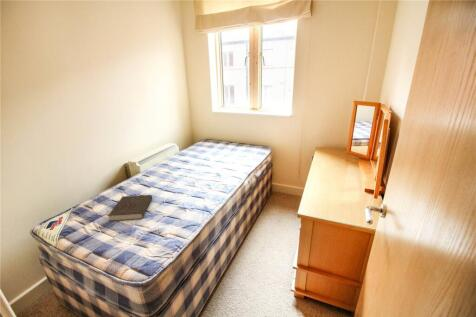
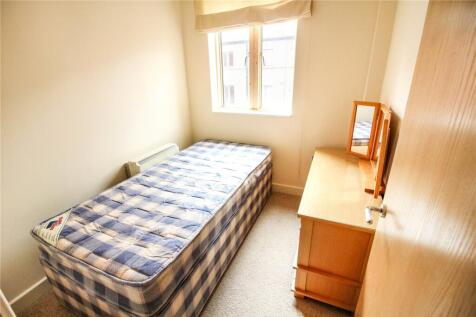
- book [107,194,153,222]
